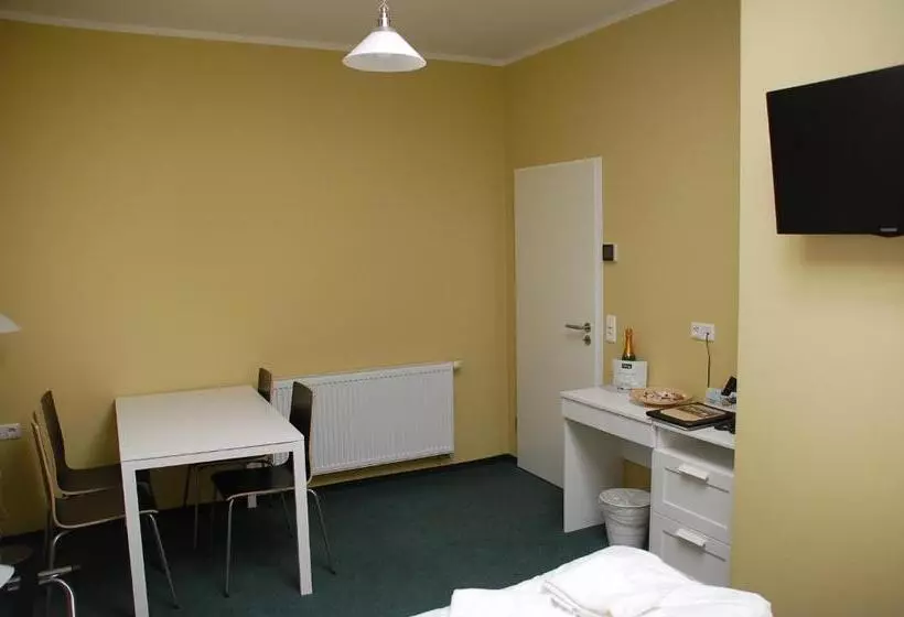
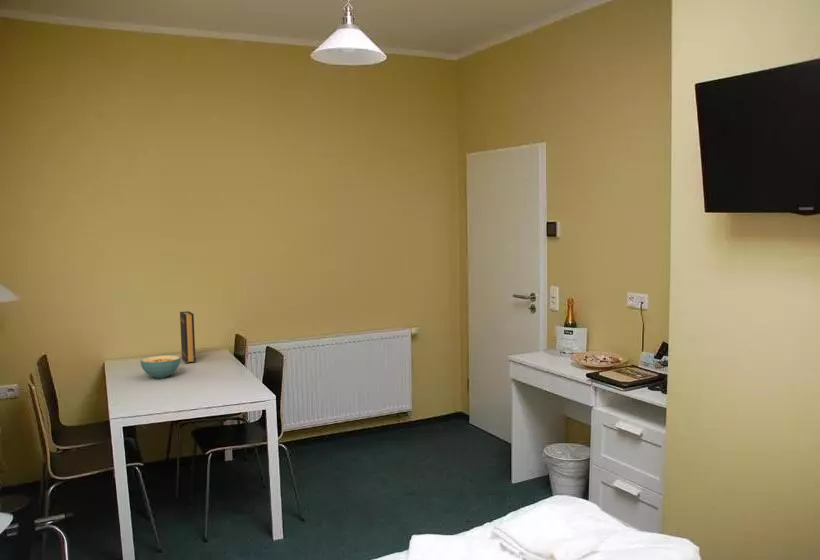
+ book [179,310,197,364]
+ cereal bowl [139,354,182,379]
